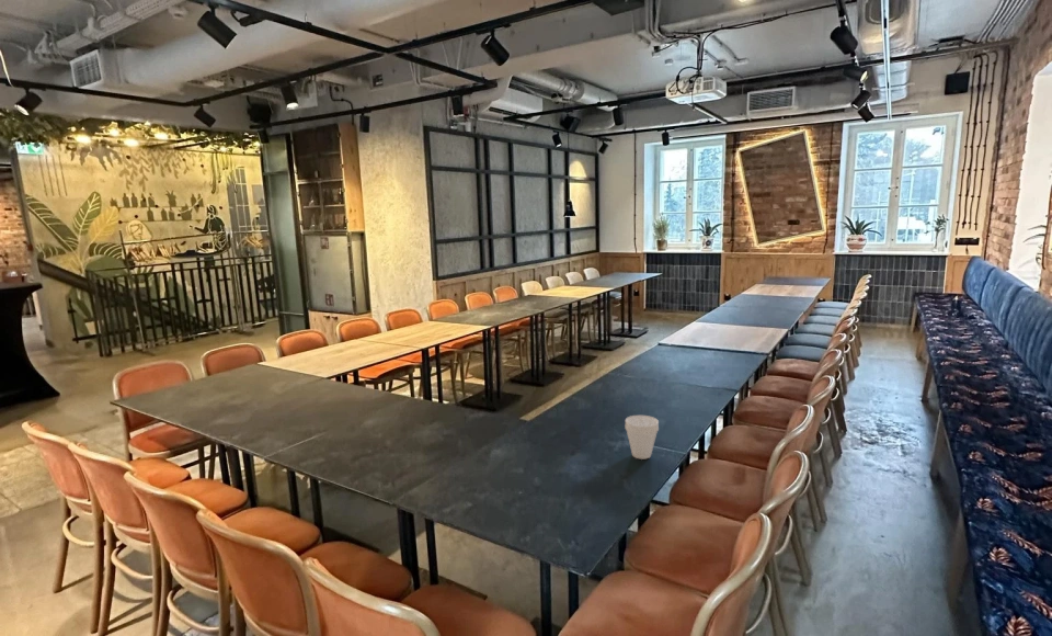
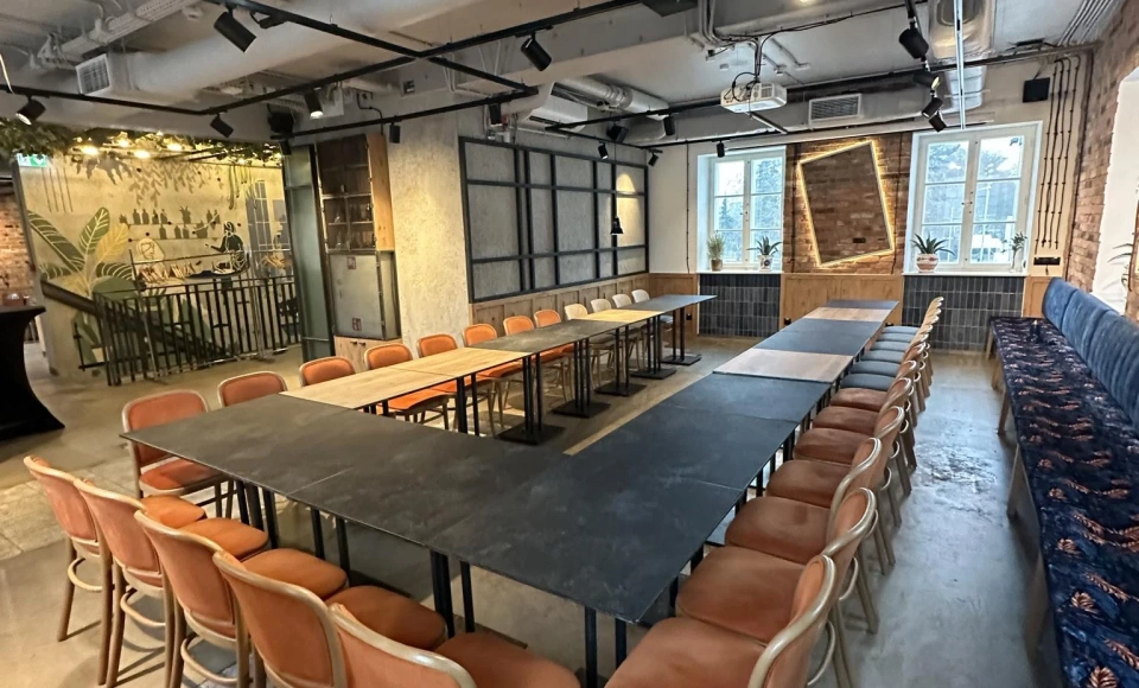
- cup [624,414,660,461]
